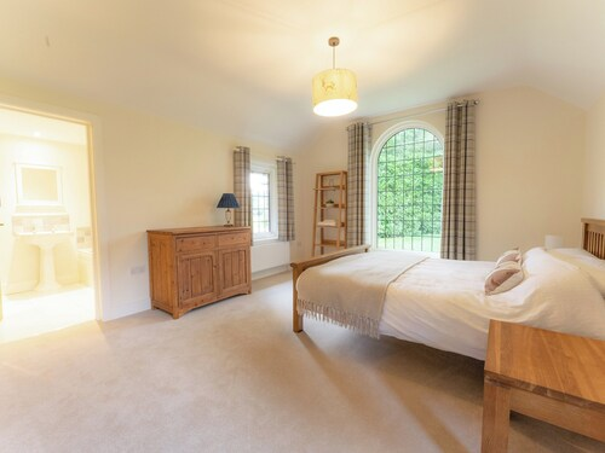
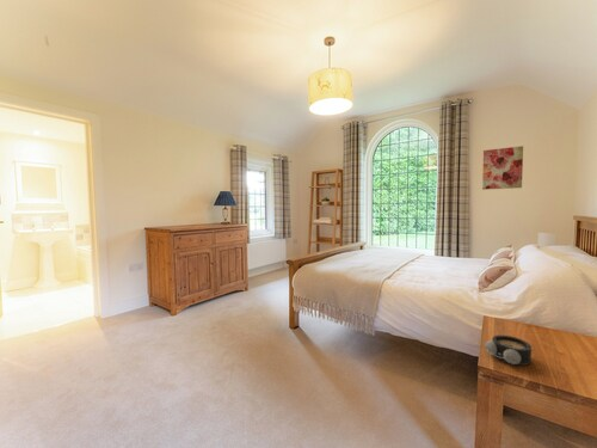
+ wall art [481,145,524,191]
+ alarm clock [485,333,538,367]
